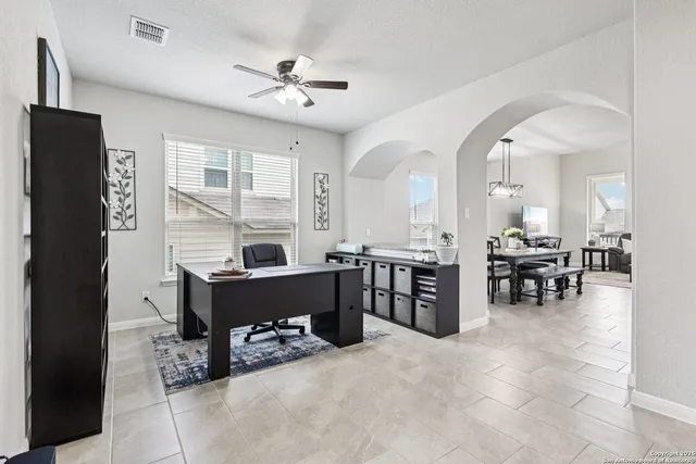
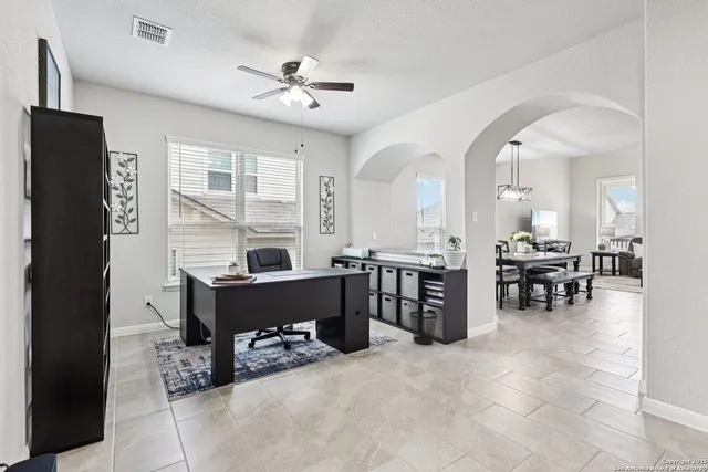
+ wastebasket [408,310,438,346]
